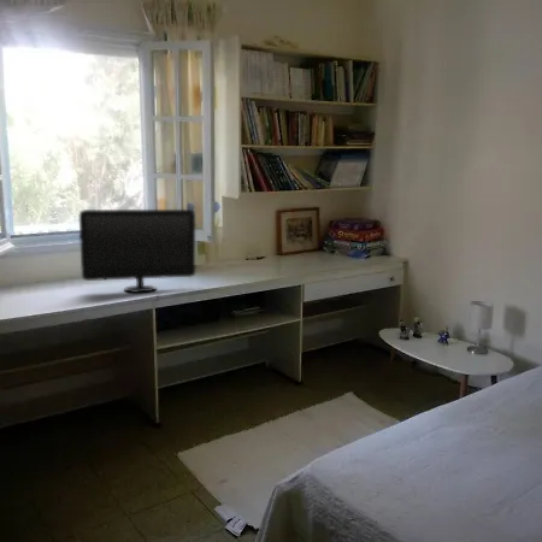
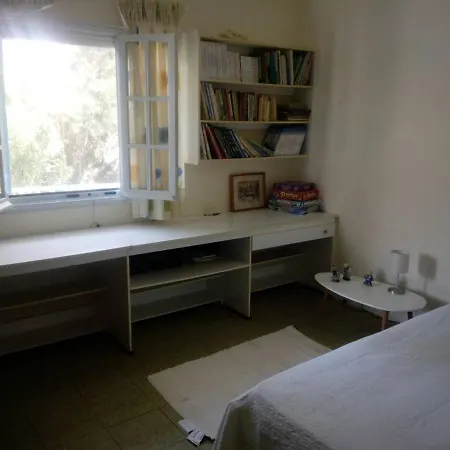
- computer monitor [78,208,196,294]
